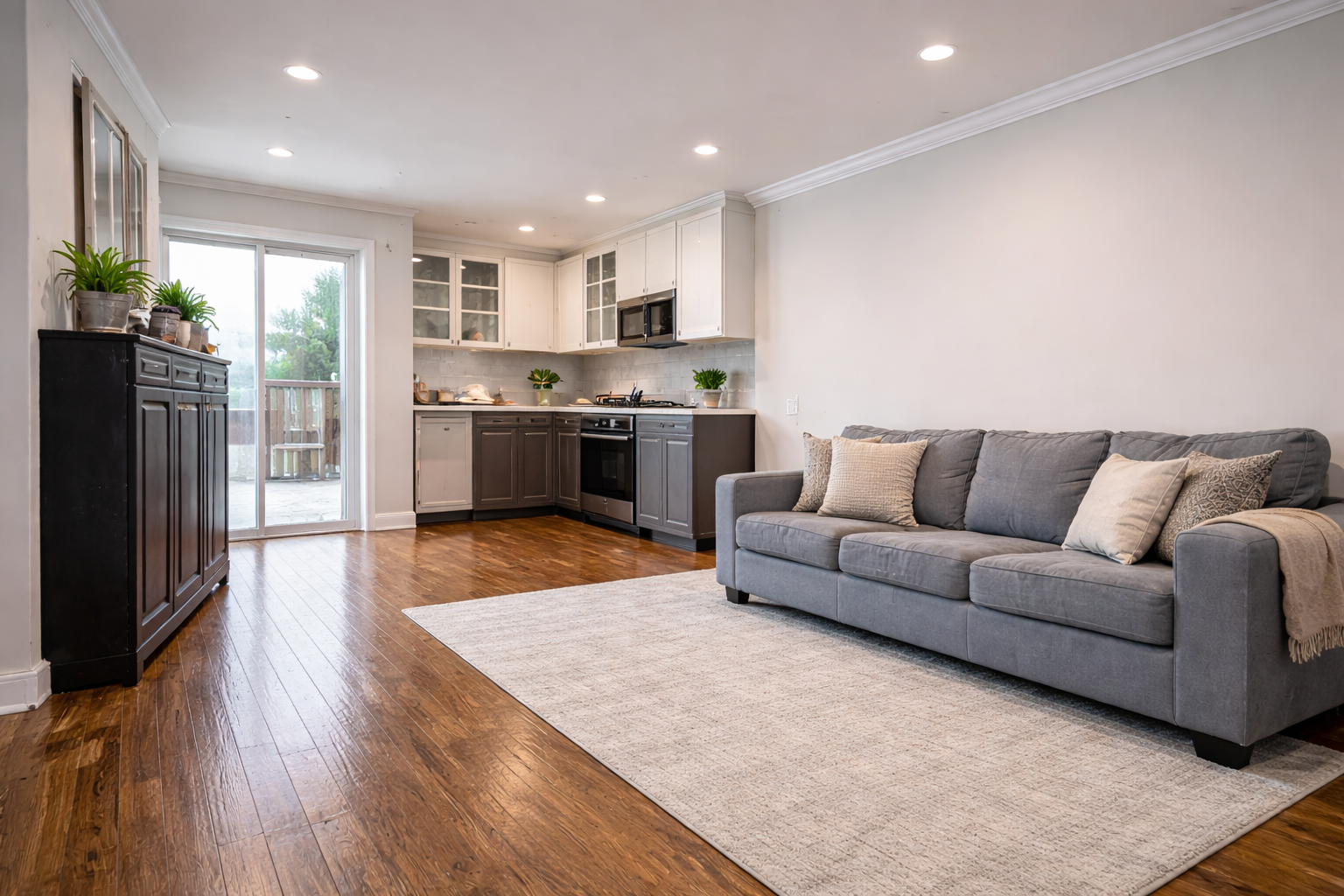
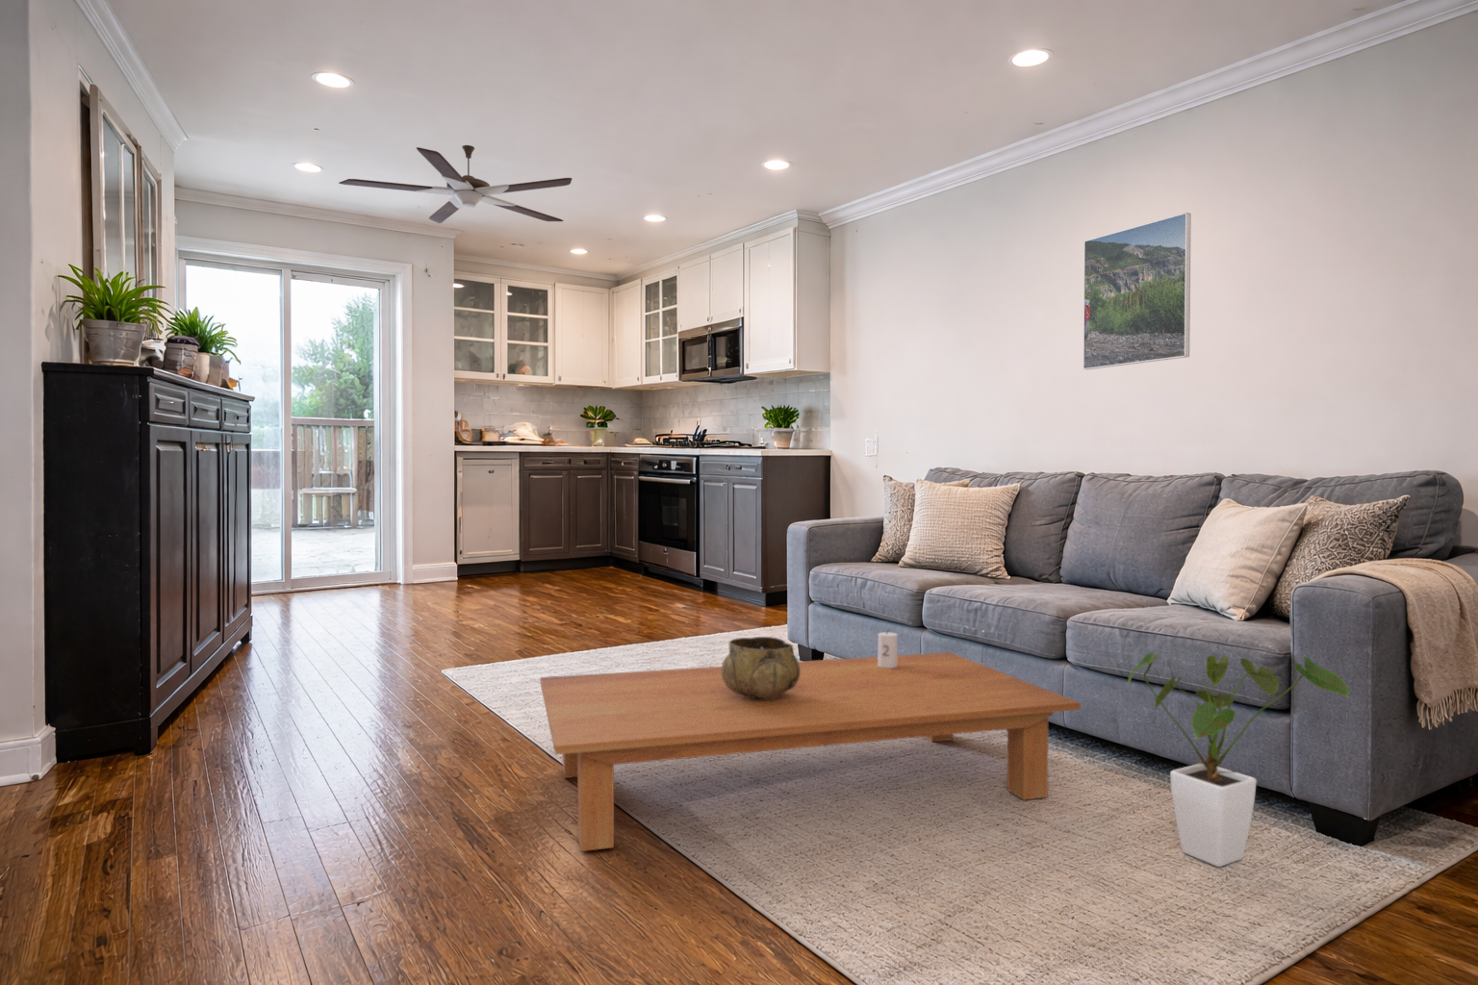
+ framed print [1082,212,1192,370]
+ house plant [1126,651,1350,867]
+ candle [878,628,898,667]
+ coffee table [539,651,1082,852]
+ decorative bowl [720,635,799,700]
+ ceiling fan [338,144,573,224]
